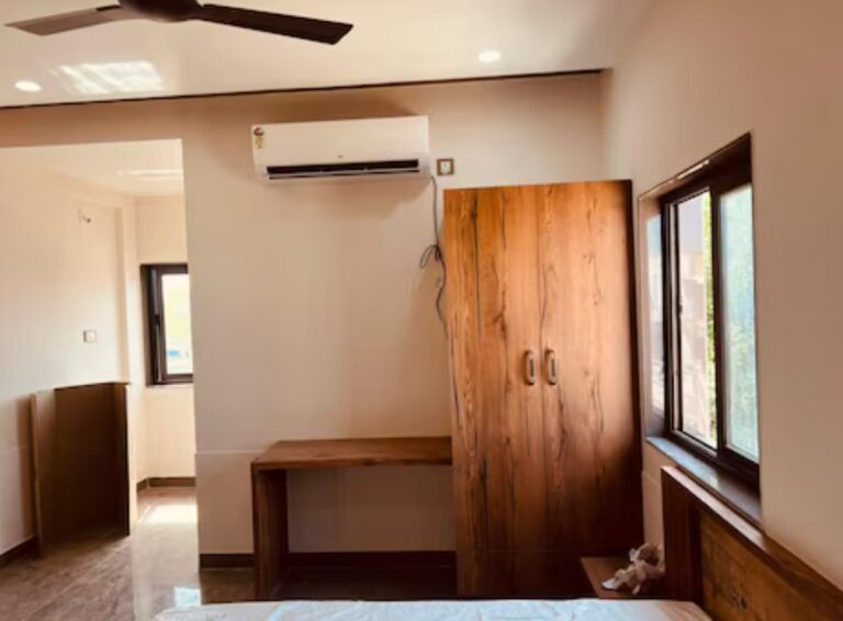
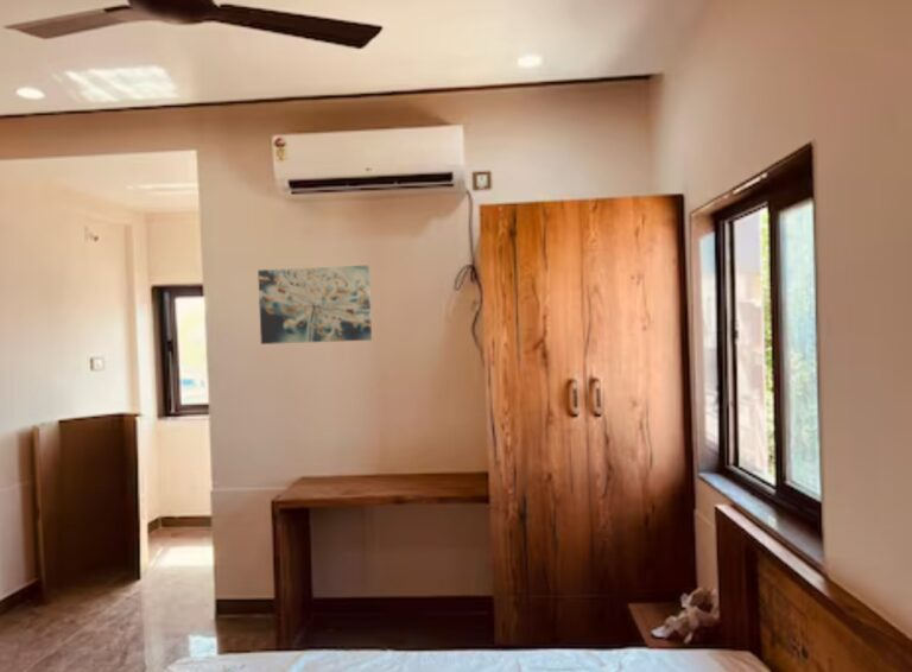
+ wall art [256,265,373,345]
